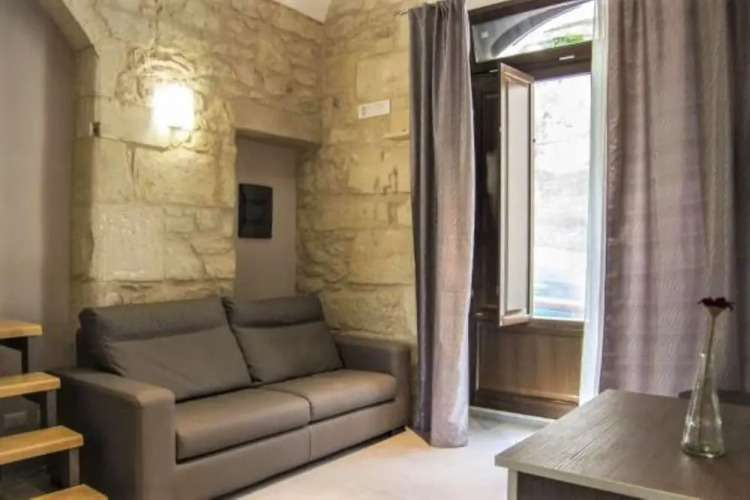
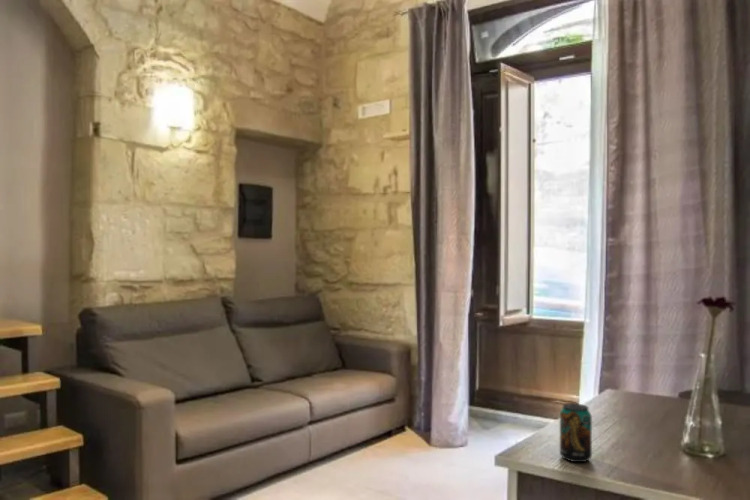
+ beverage can [559,402,593,463]
